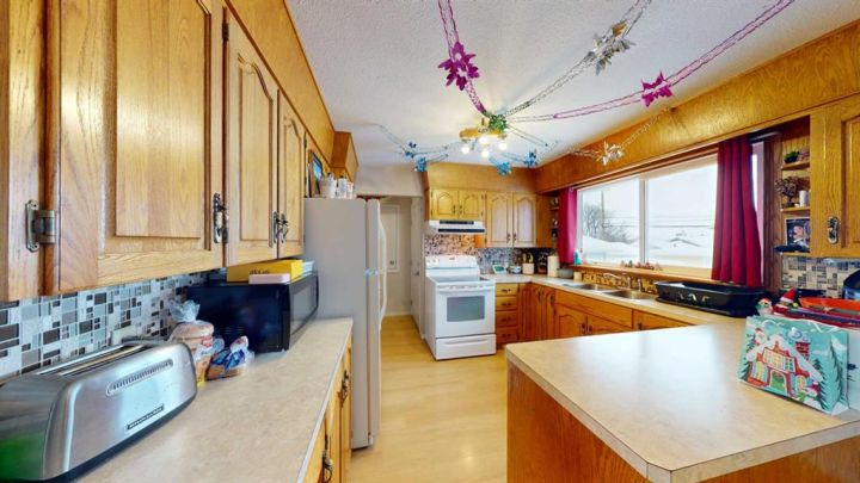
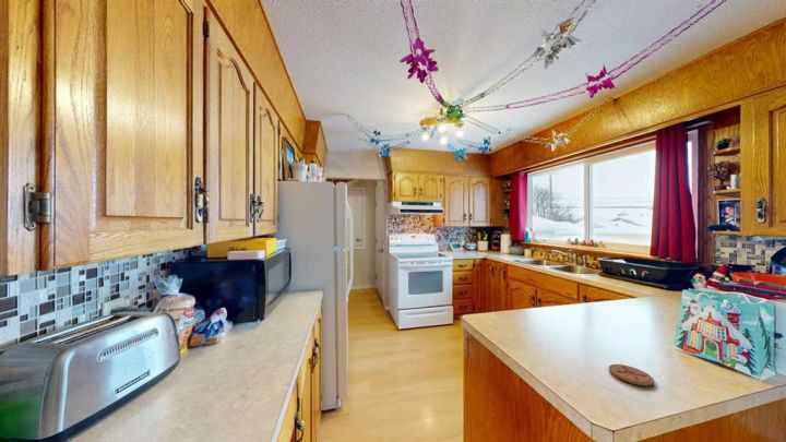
+ coaster [608,363,655,387]
